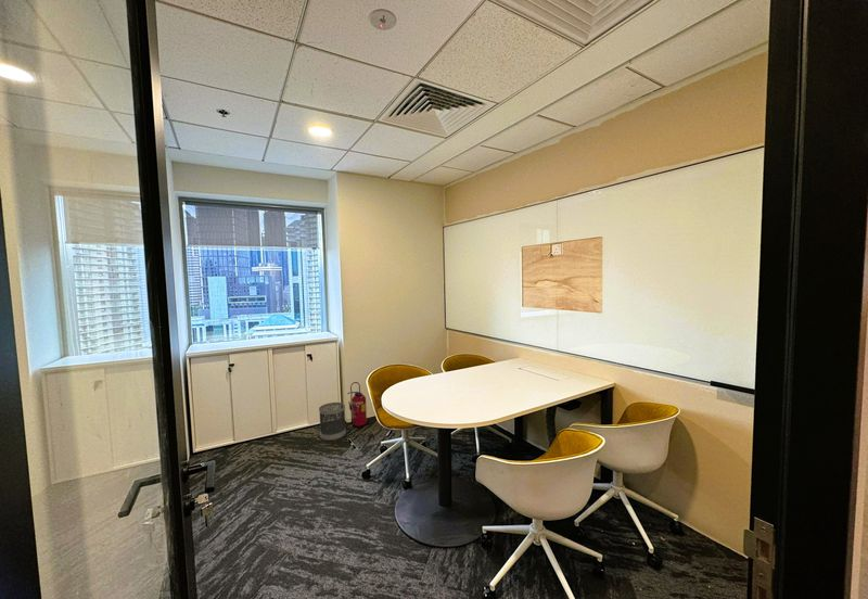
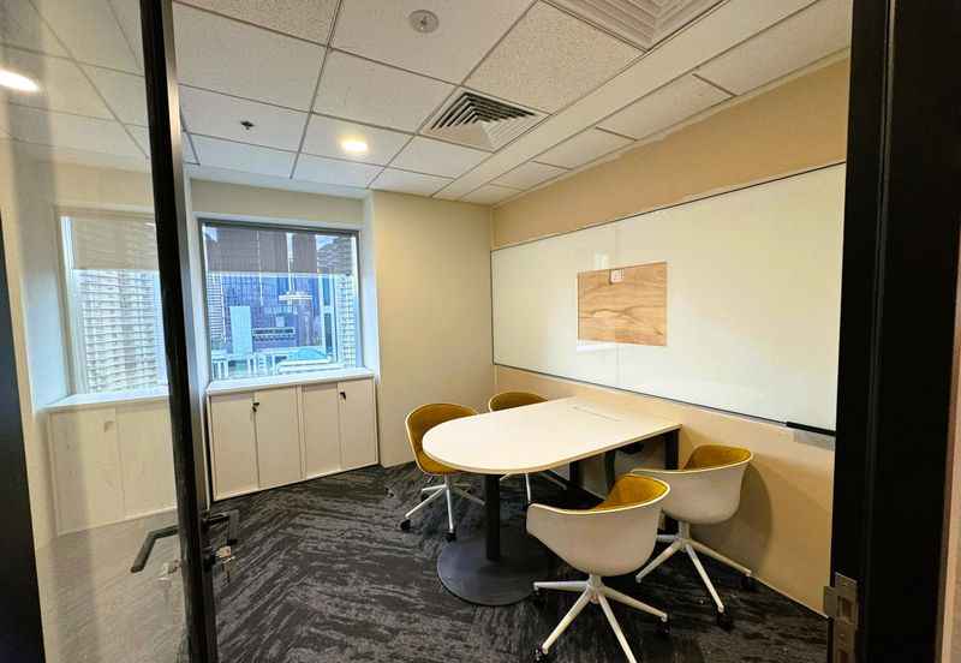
- wastebasket [318,402,347,442]
- fire extinguisher [346,381,368,428]
